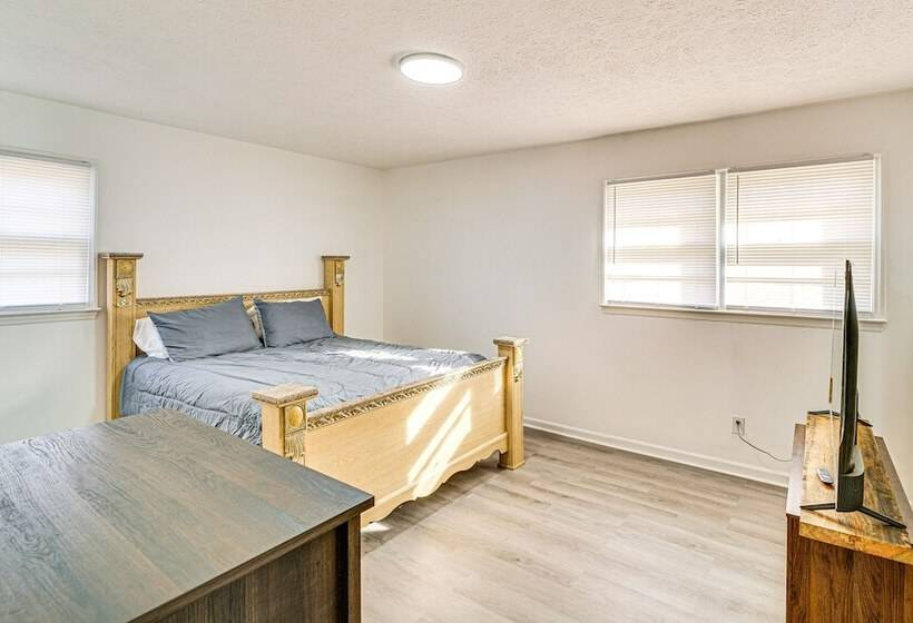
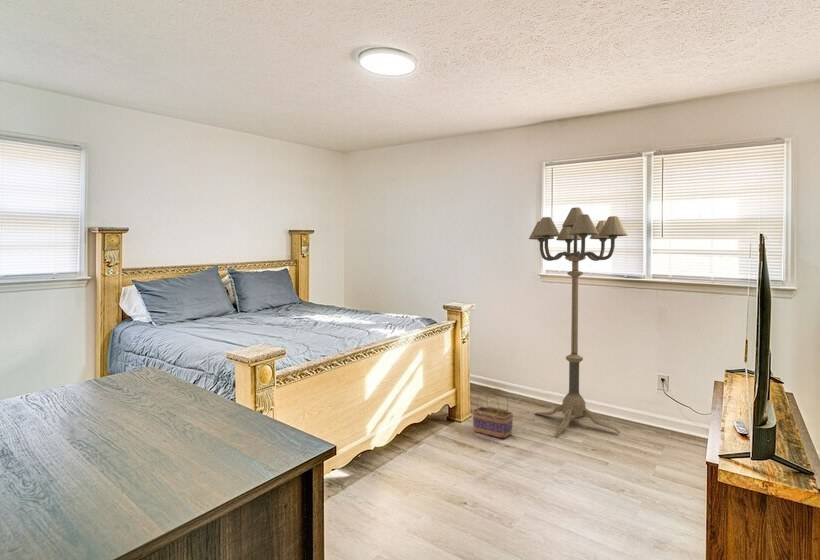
+ basket [472,387,514,439]
+ floor lamp [528,206,629,436]
